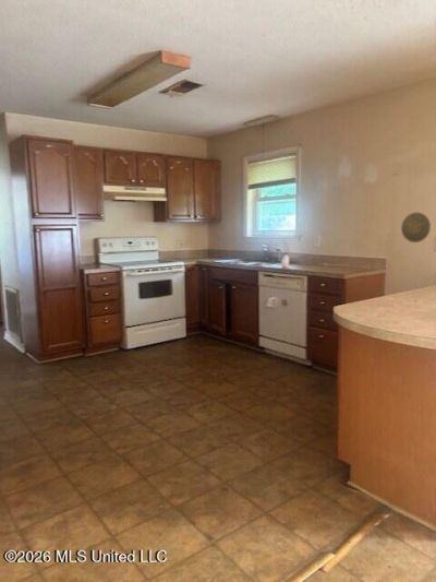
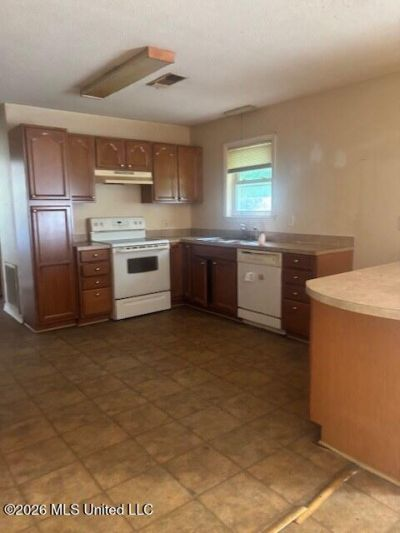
- decorative plate [400,211,432,244]
